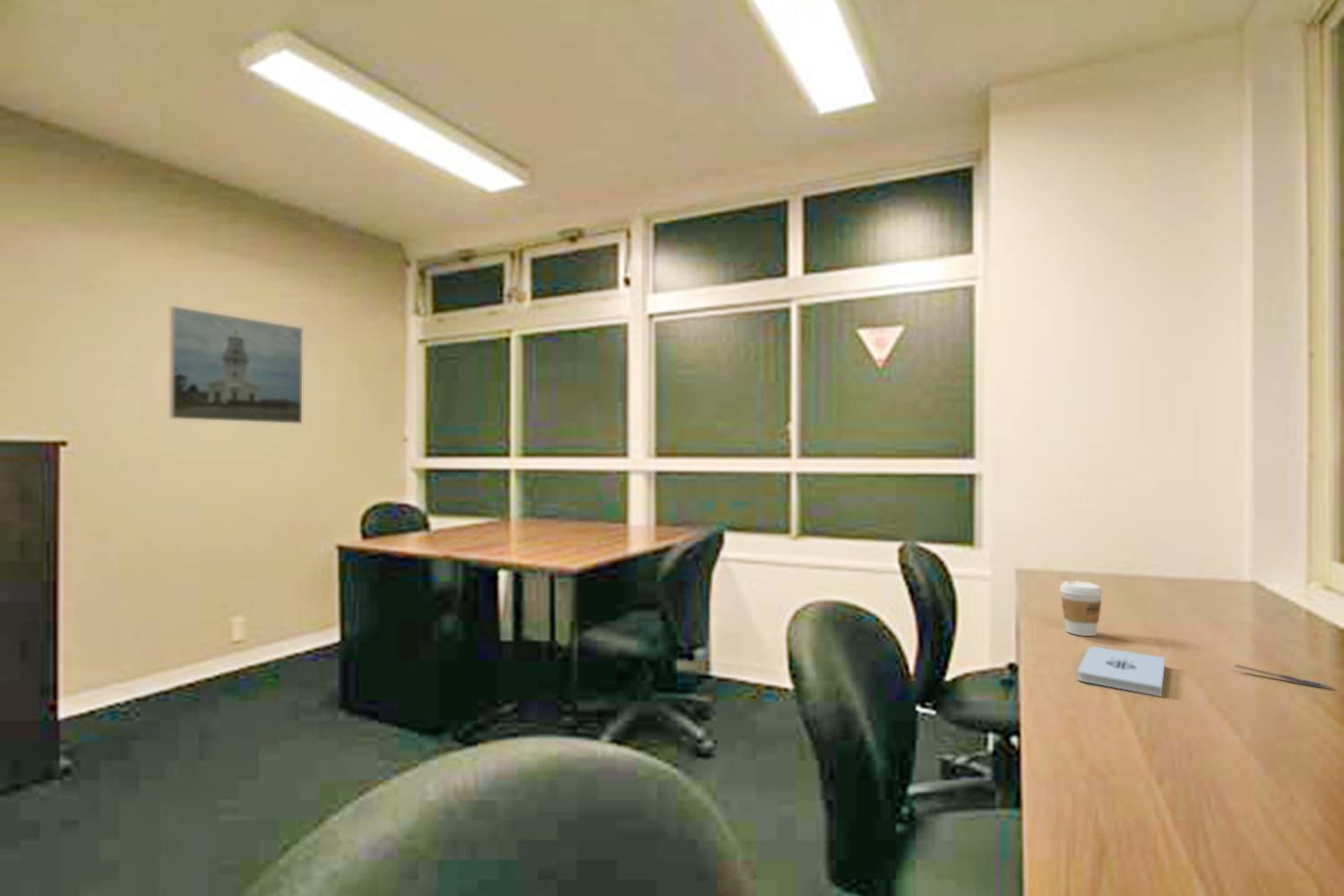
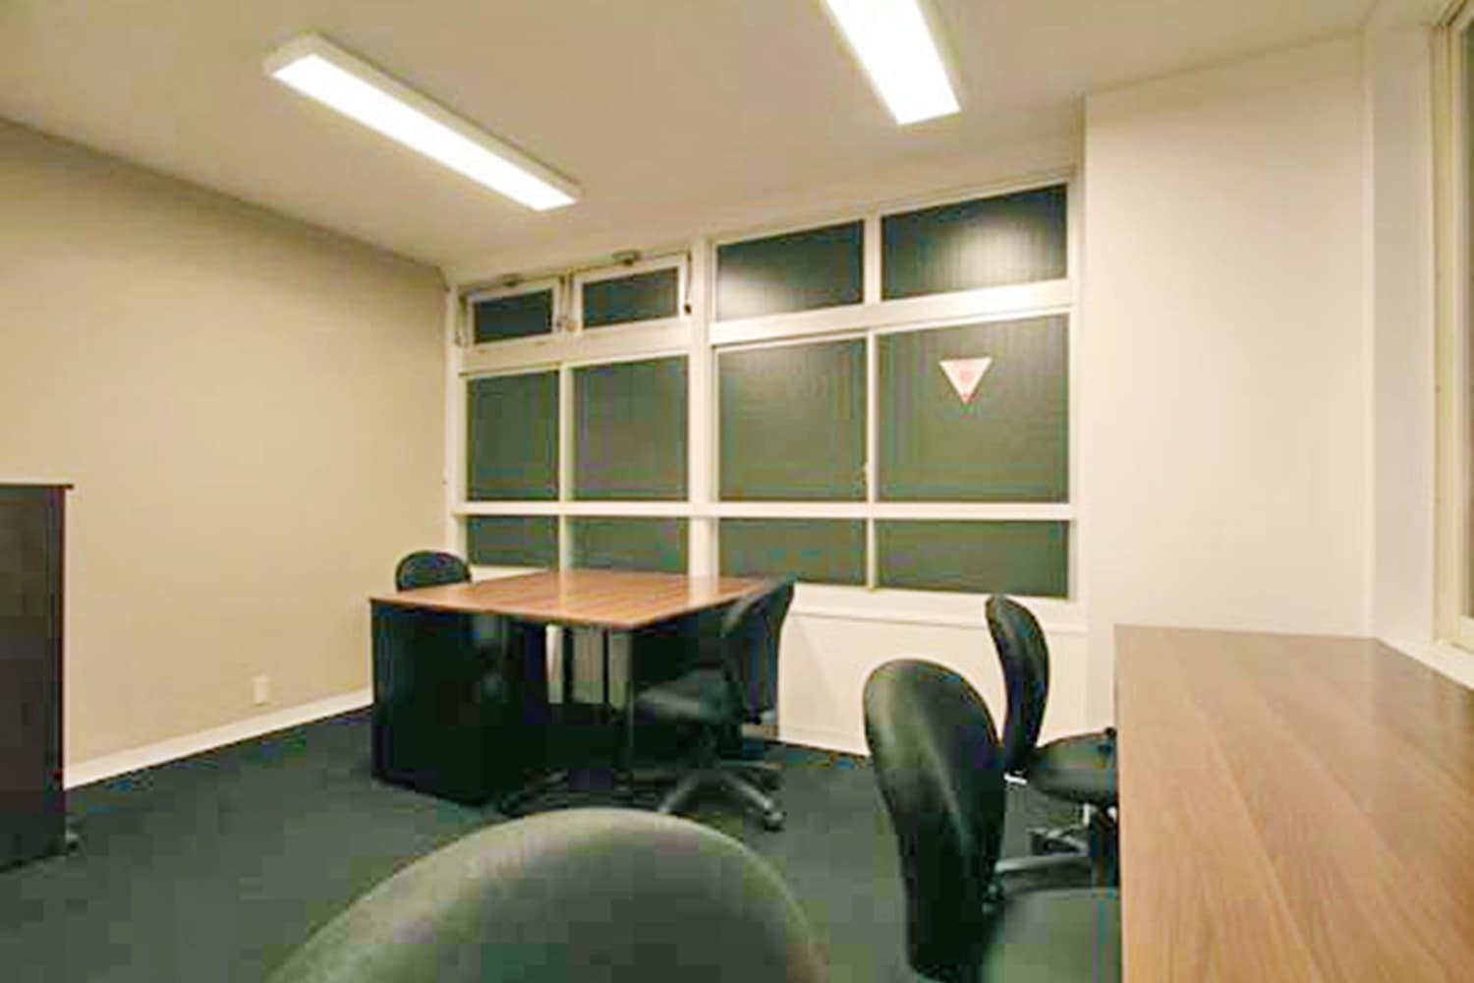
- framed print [168,306,304,425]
- pen [1233,664,1335,691]
- notepad [1077,646,1166,697]
- coffee cup [1059,580,1104,637]
